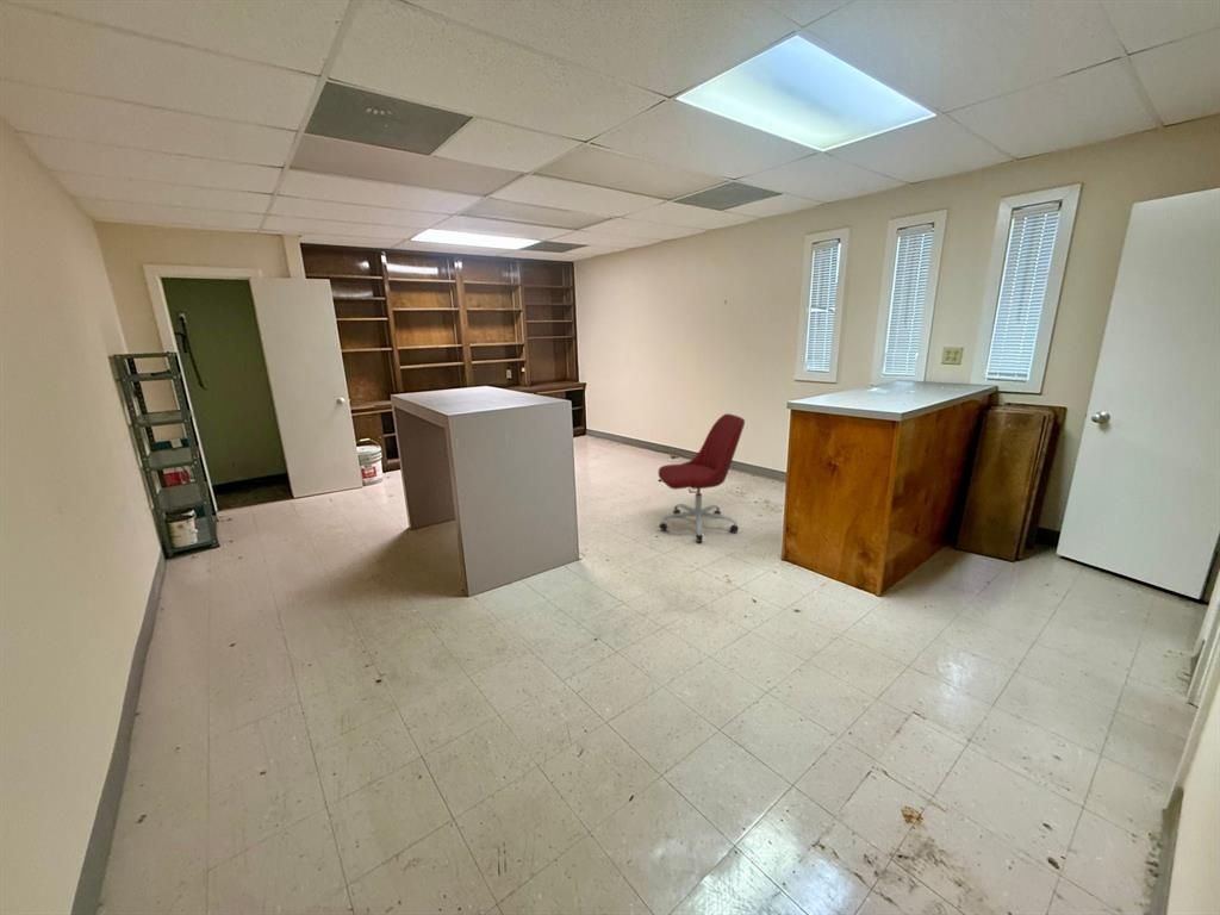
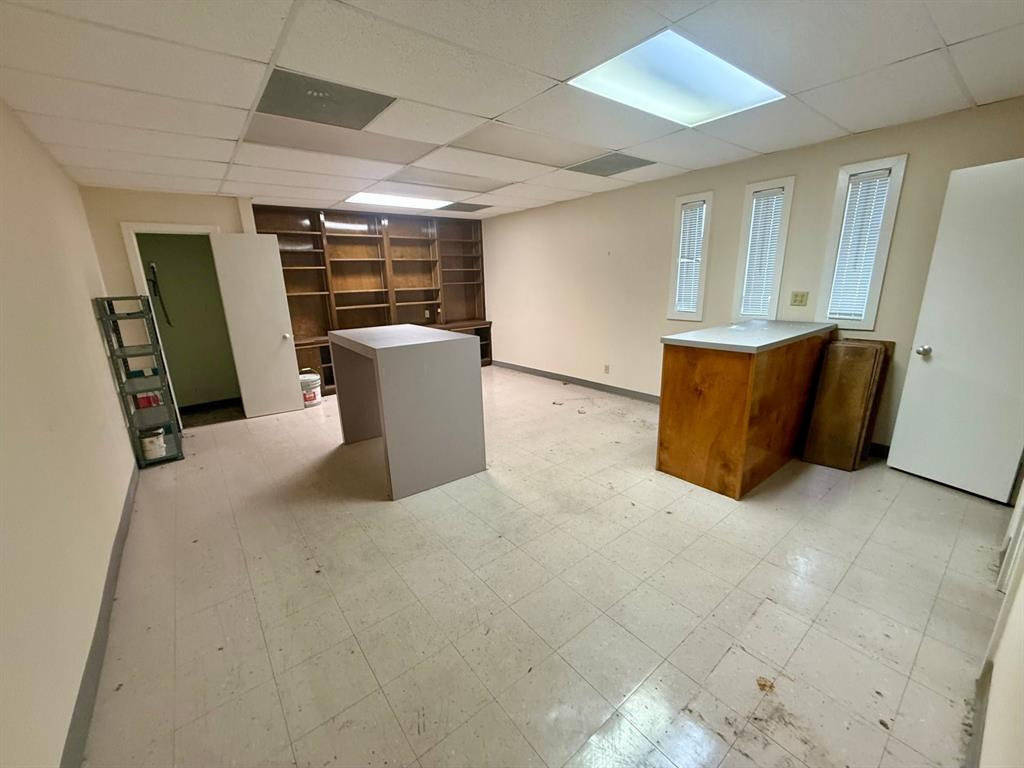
- office chair [658,412,746,543]
